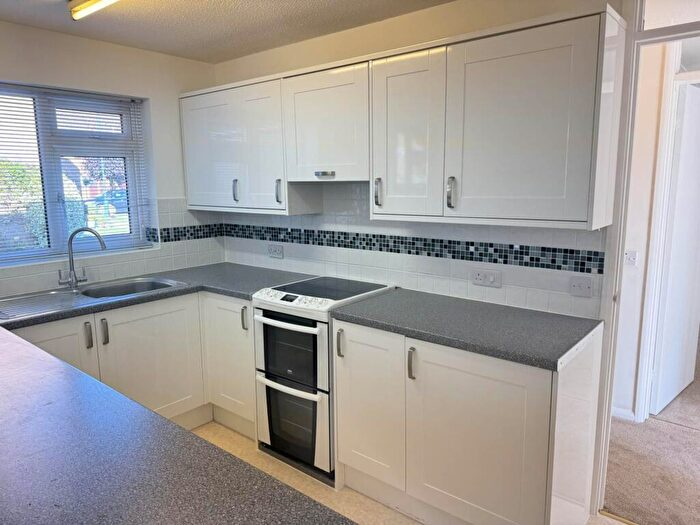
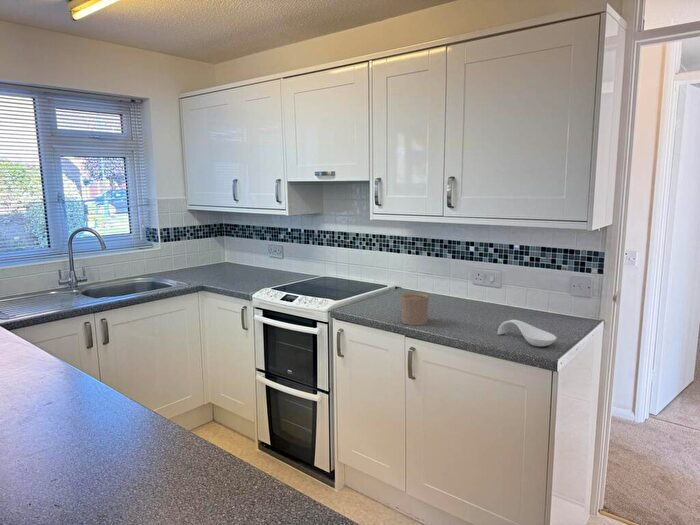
+ cup [400,292,430,326]
+ spoon rest [497,319,557,347]
